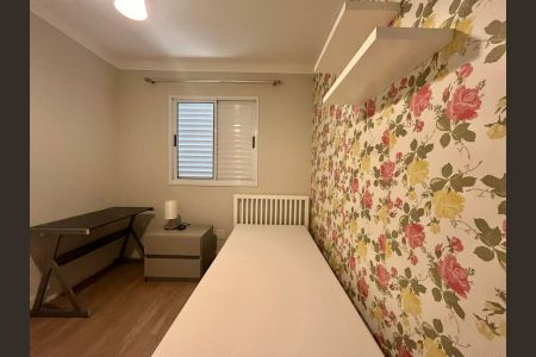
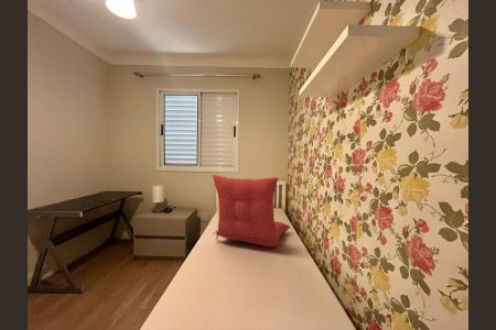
+ seat cushion [212,174,291,252]
